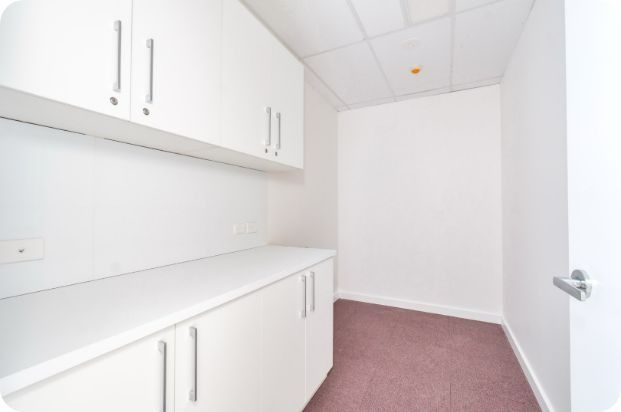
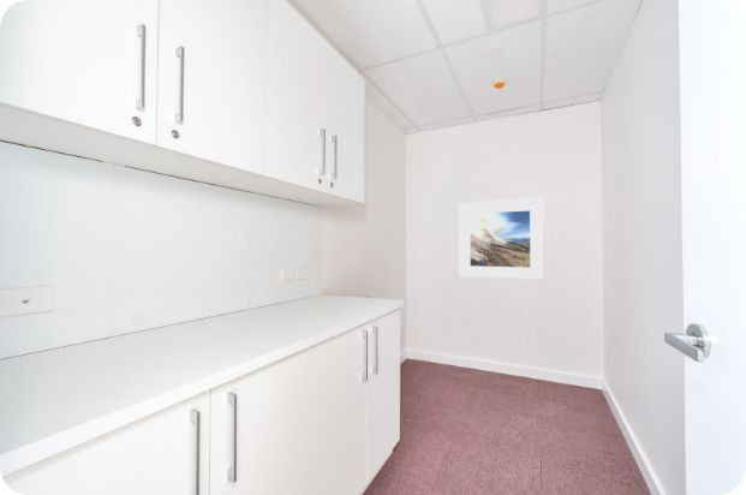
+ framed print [458,197,545,281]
